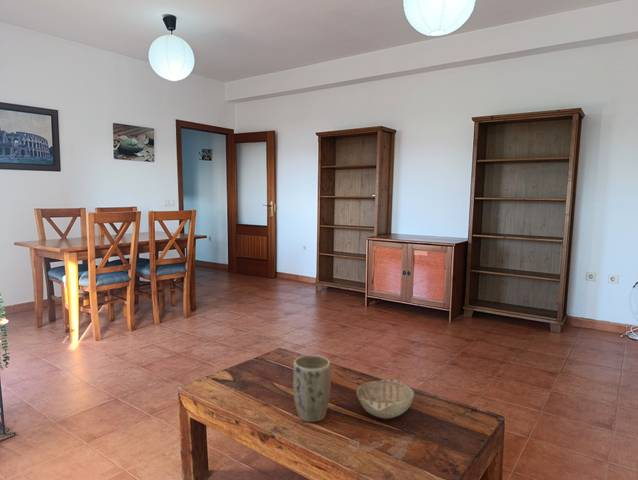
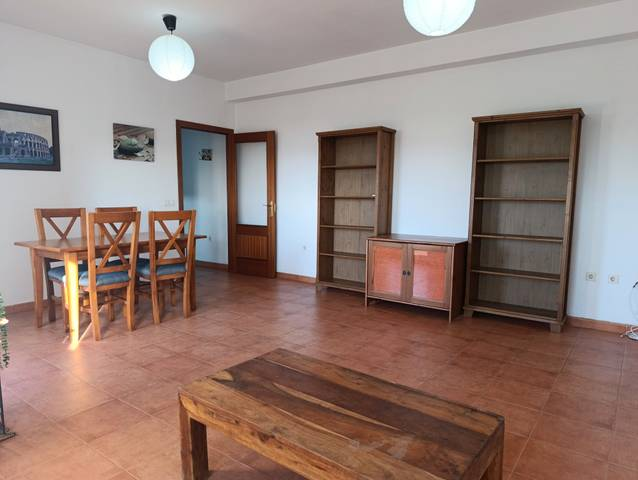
- plant pot [292,354,332,423]
- decorative bowl [356,378,415,420]
